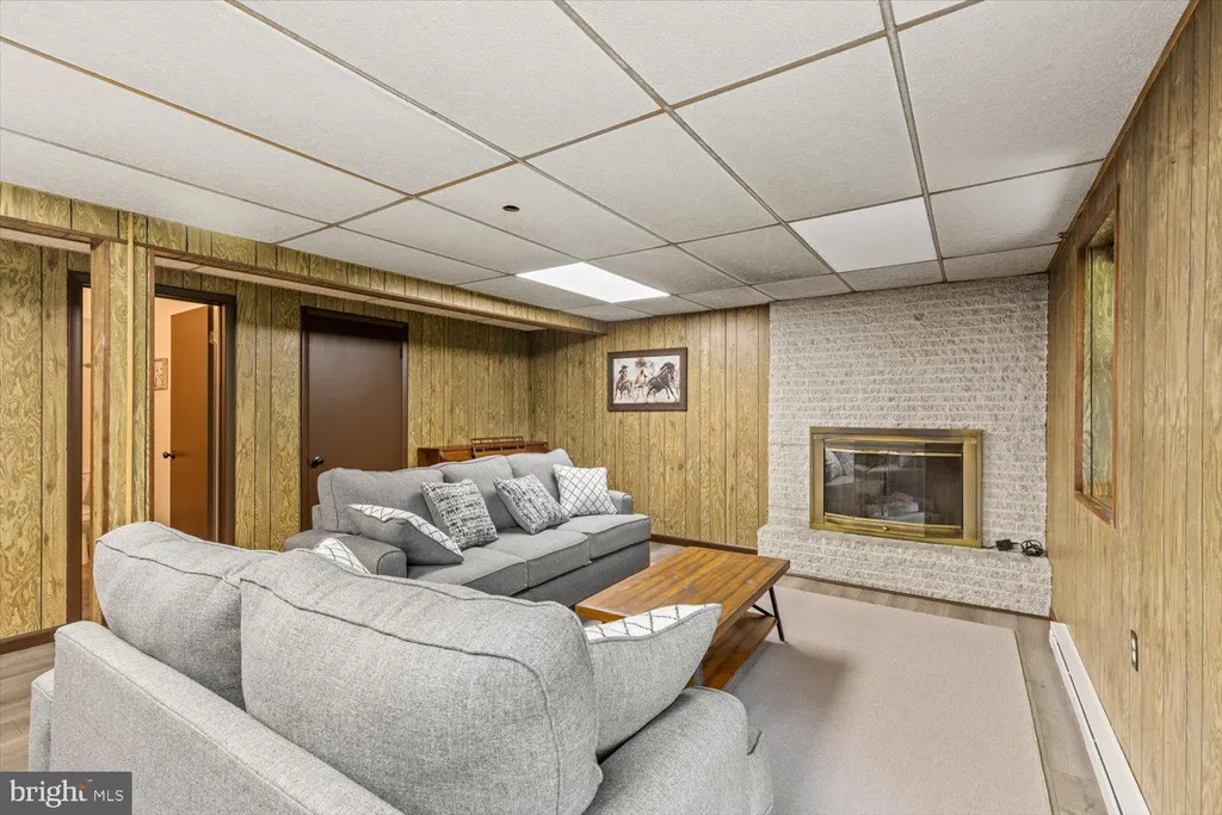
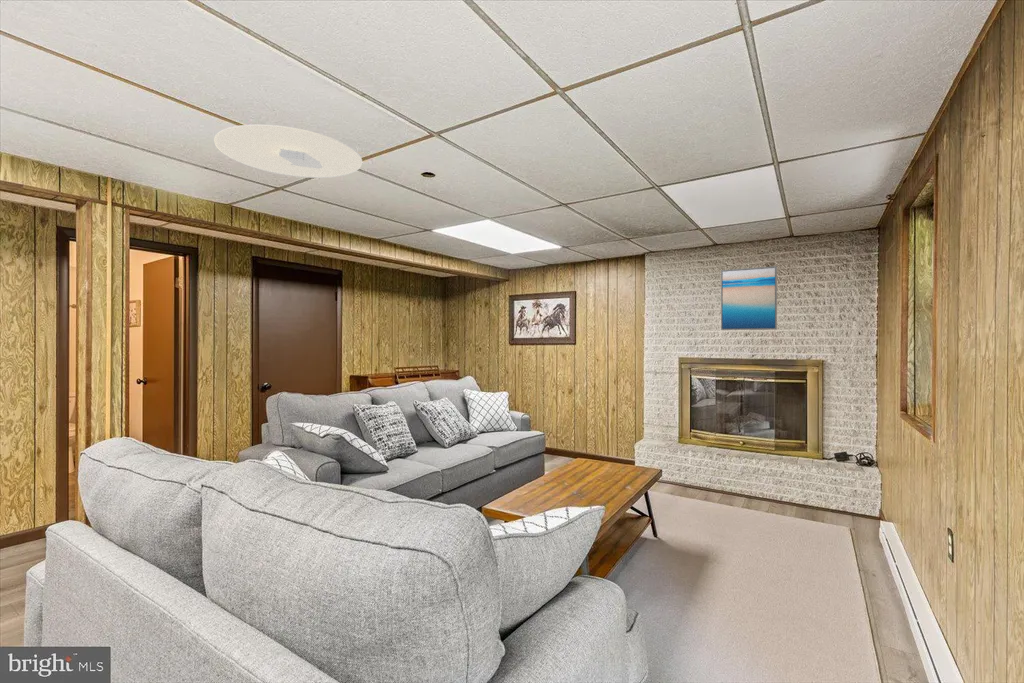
+ ceiling light [213,124,363,179]
+ wall art [720,265,778,331]
